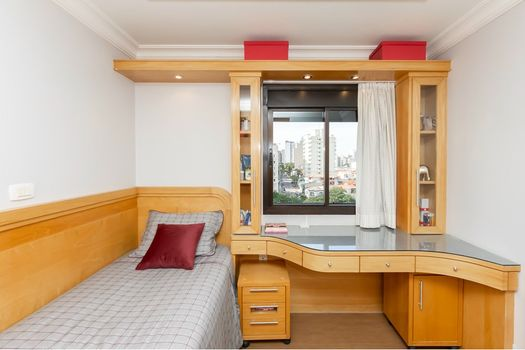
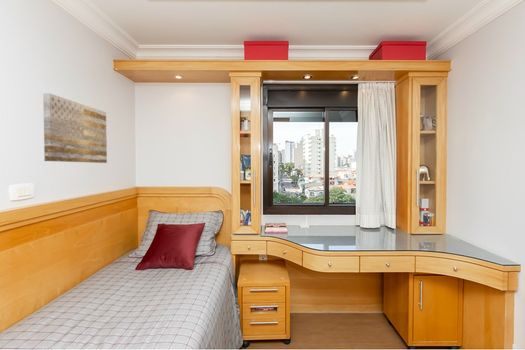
+ wall art [42,92,108,164]
